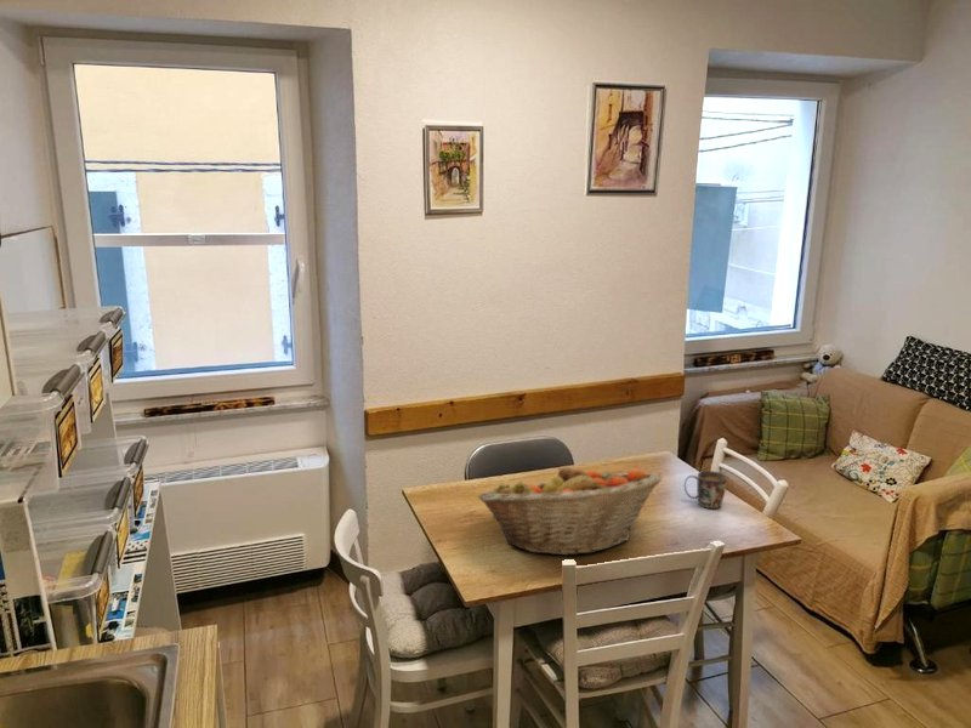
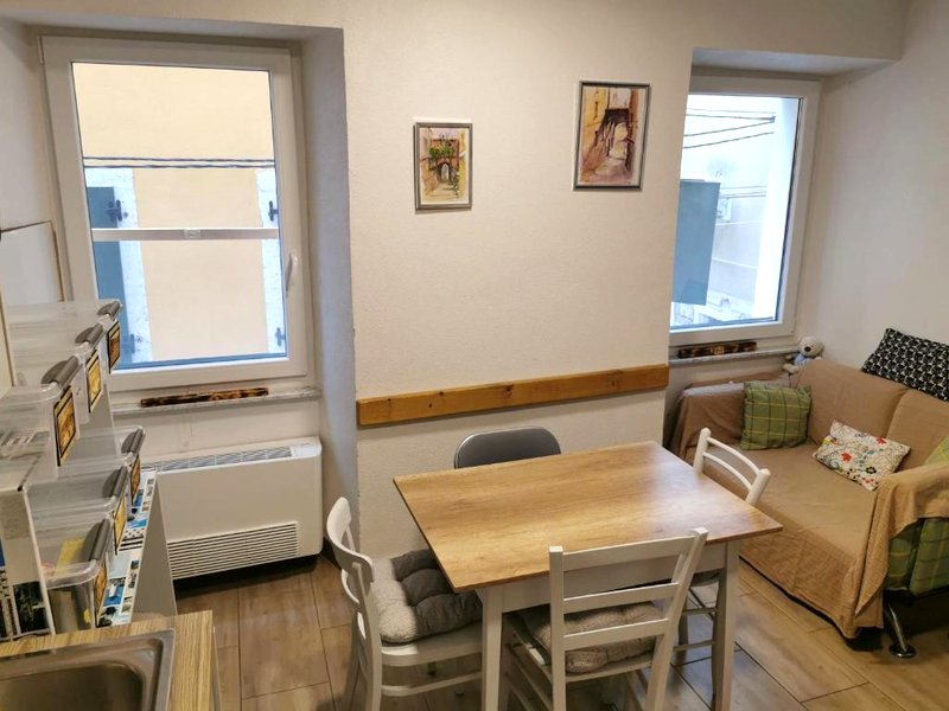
- mug [683,470,727,510]
- fruit basket [477,465,664,557]
